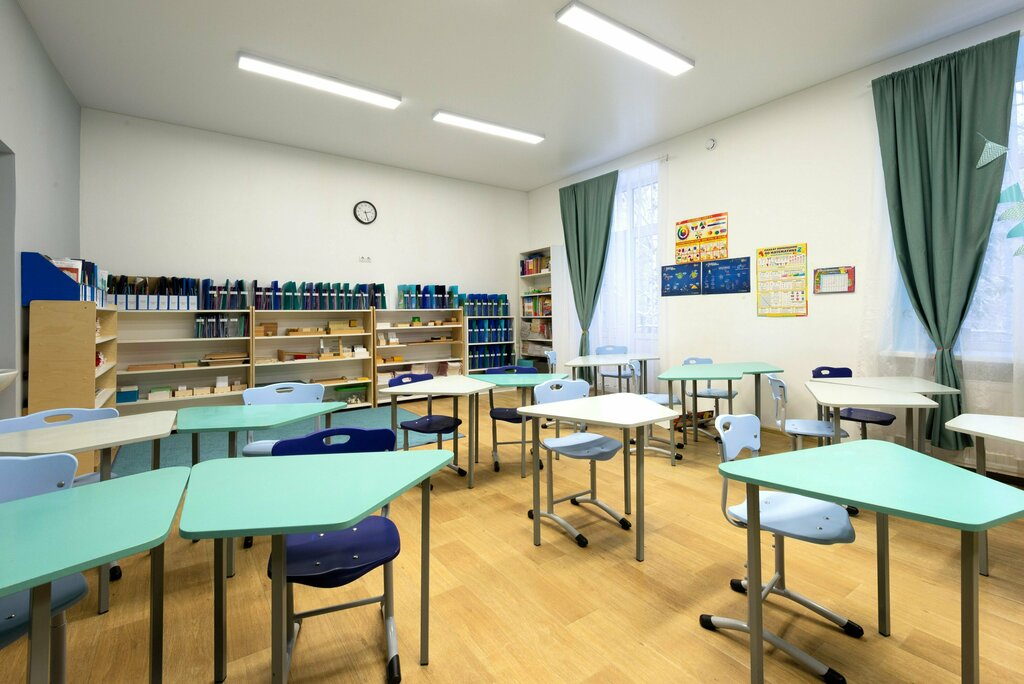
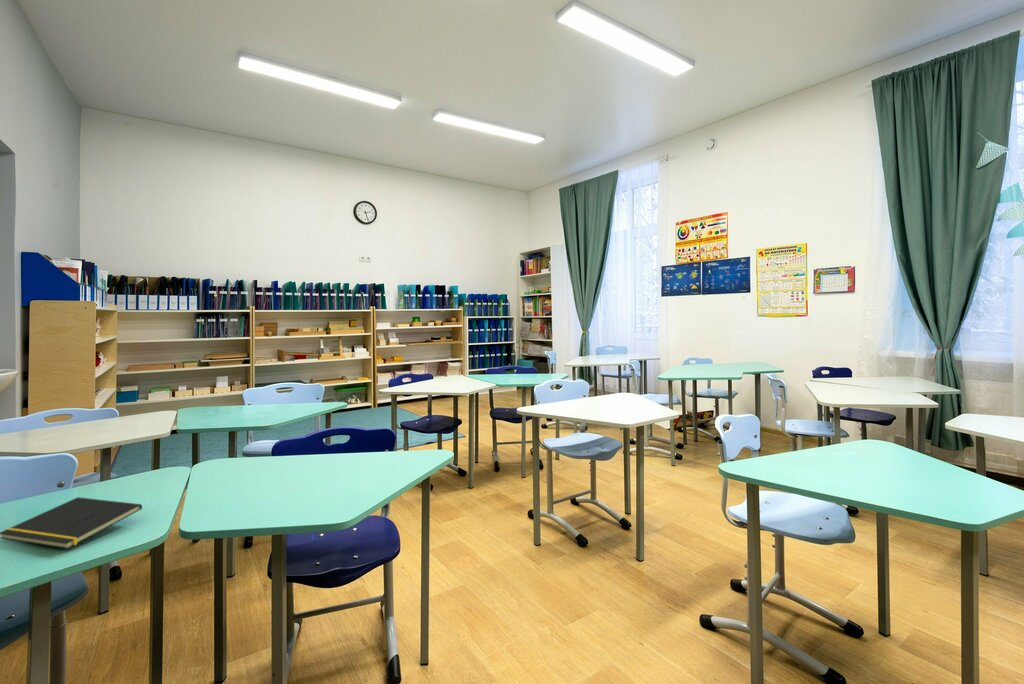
+ notepad [0,496,143,550]
